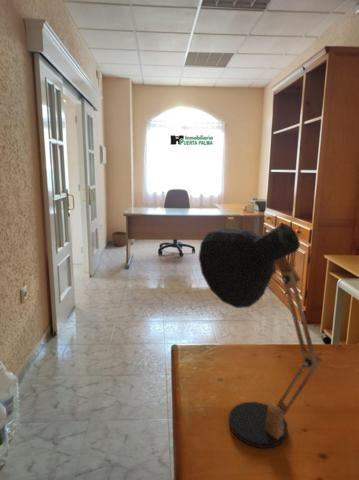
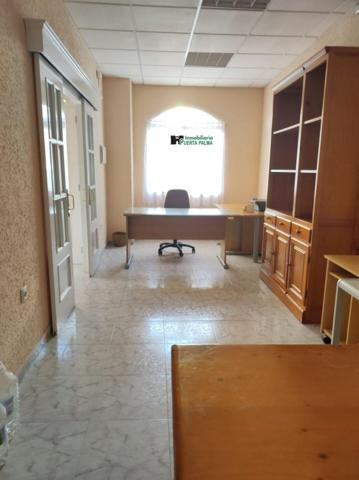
- desk lamp [198,223,323,449]
